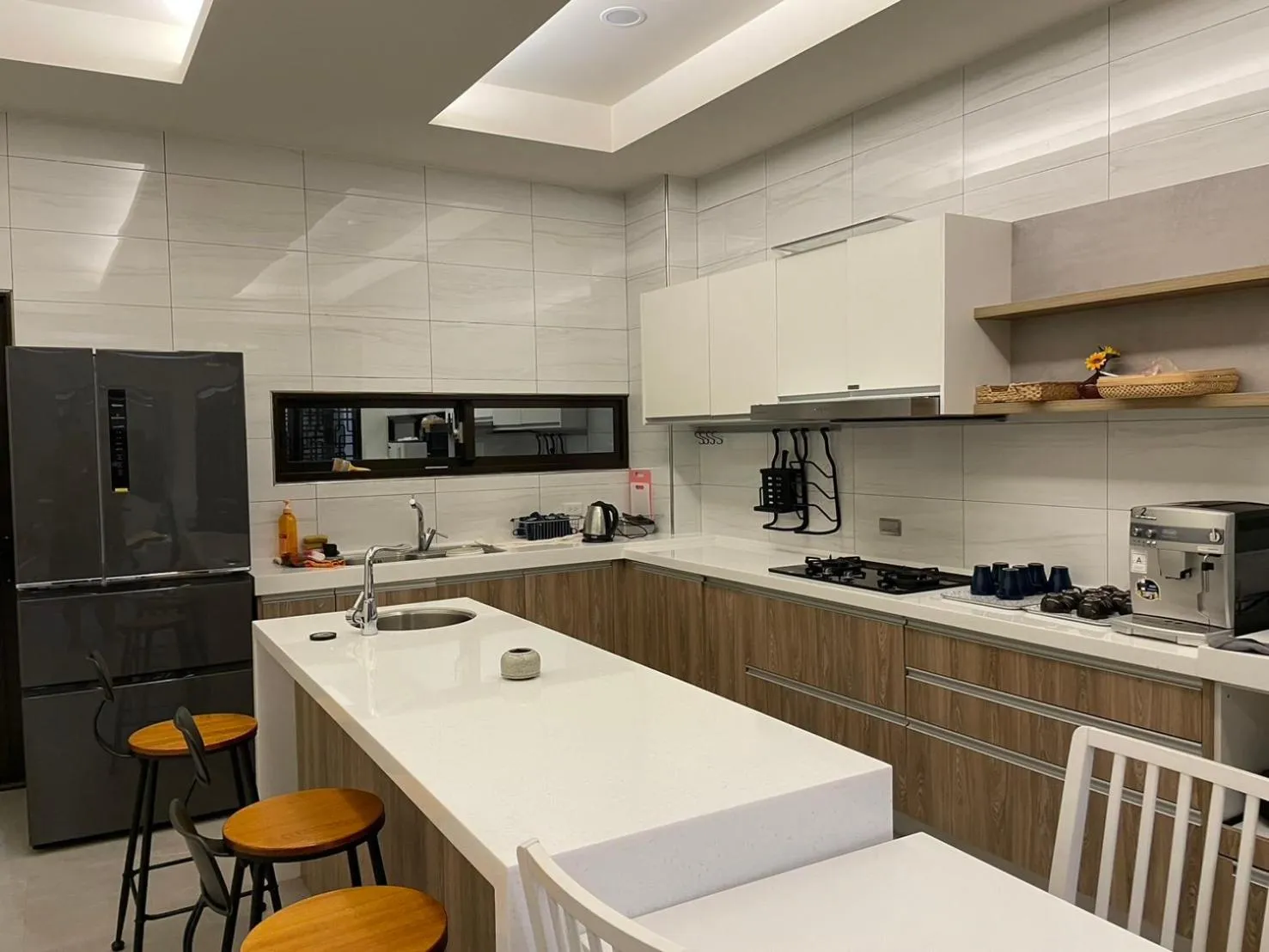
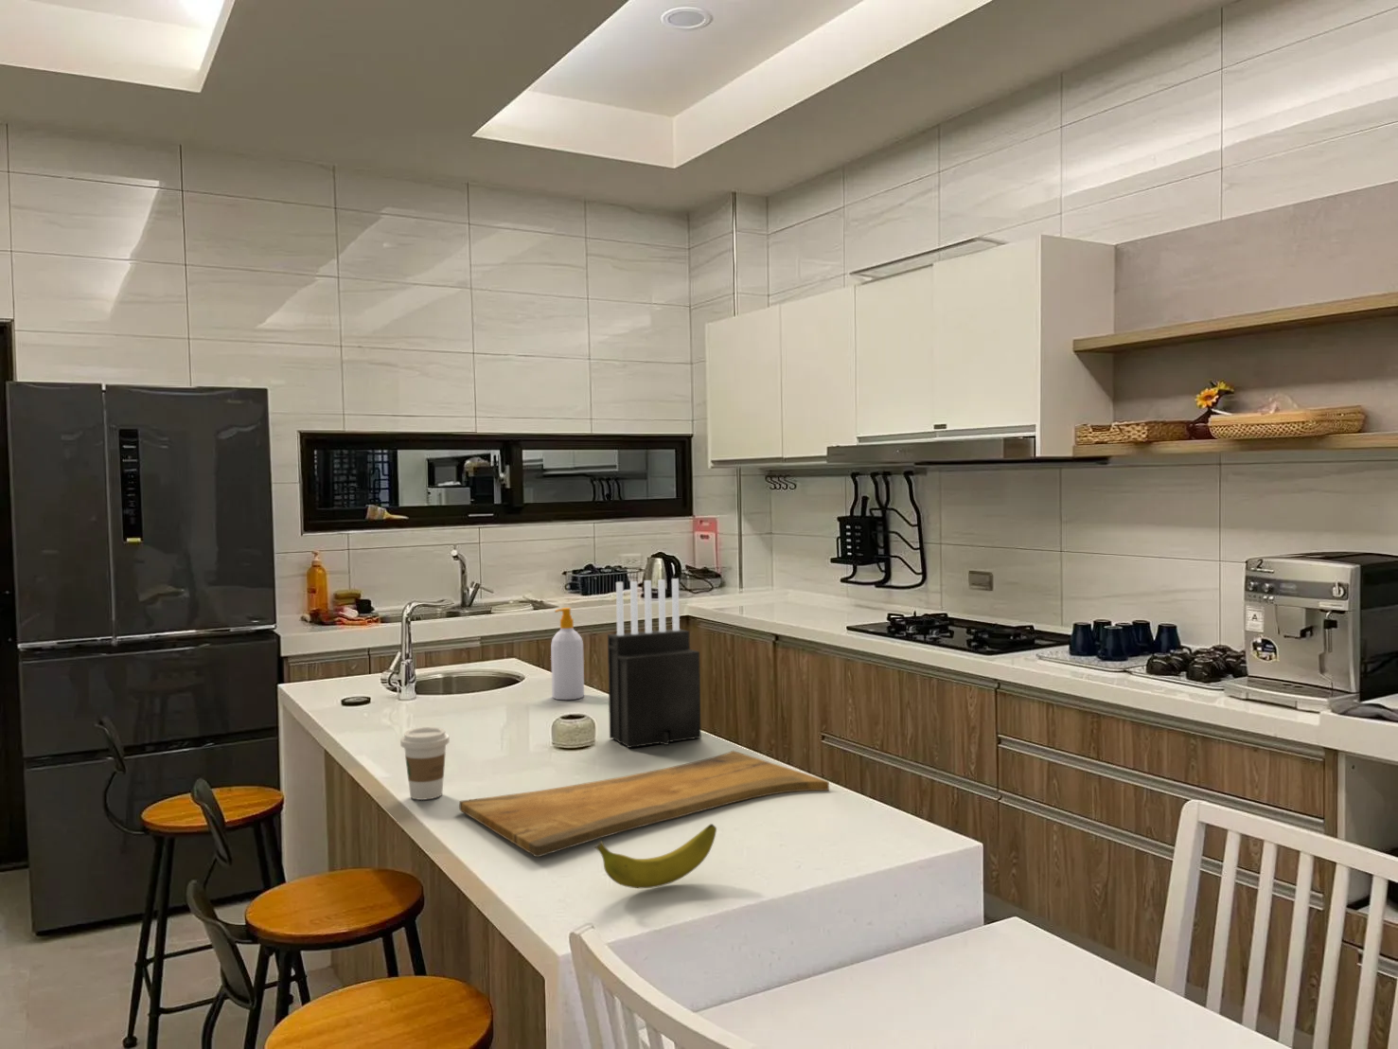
+ cutting board [458,749,830,857]
+ soap bottle [550,607,585,701]
+ coffee cup [400,726,451,801]
+ knife block [607,577,703,749]
+ banana [594,823,717,889]
